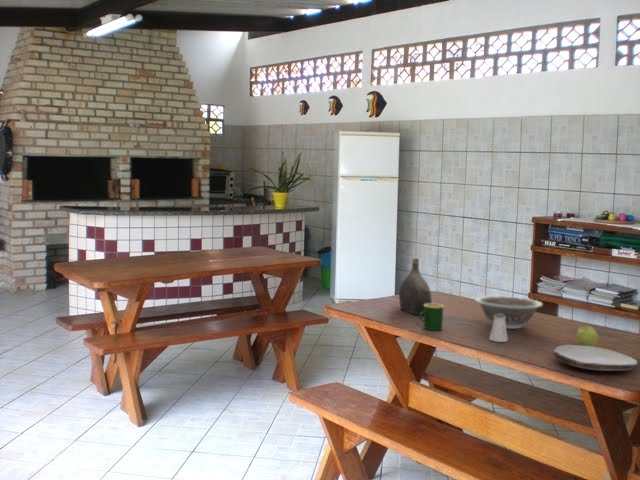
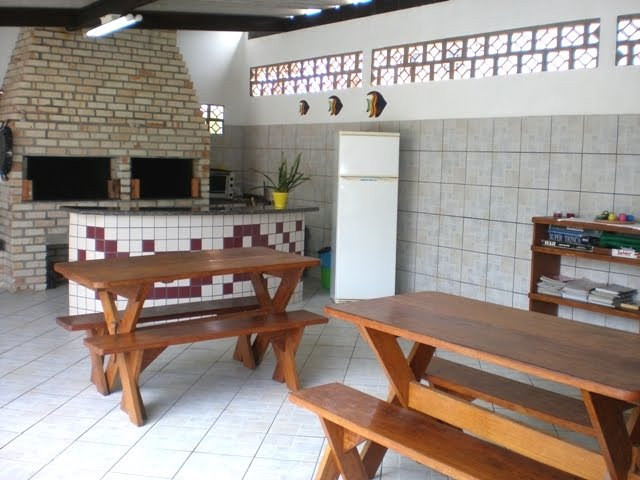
- apple [576,325,599,347]
- saltshaker [488,314,509,343]
- mug [418,303,445,331]
- decorative bowl [474,295,544,330]
- water jug [398,257,433,316]
- plate [552,344,639,372]
